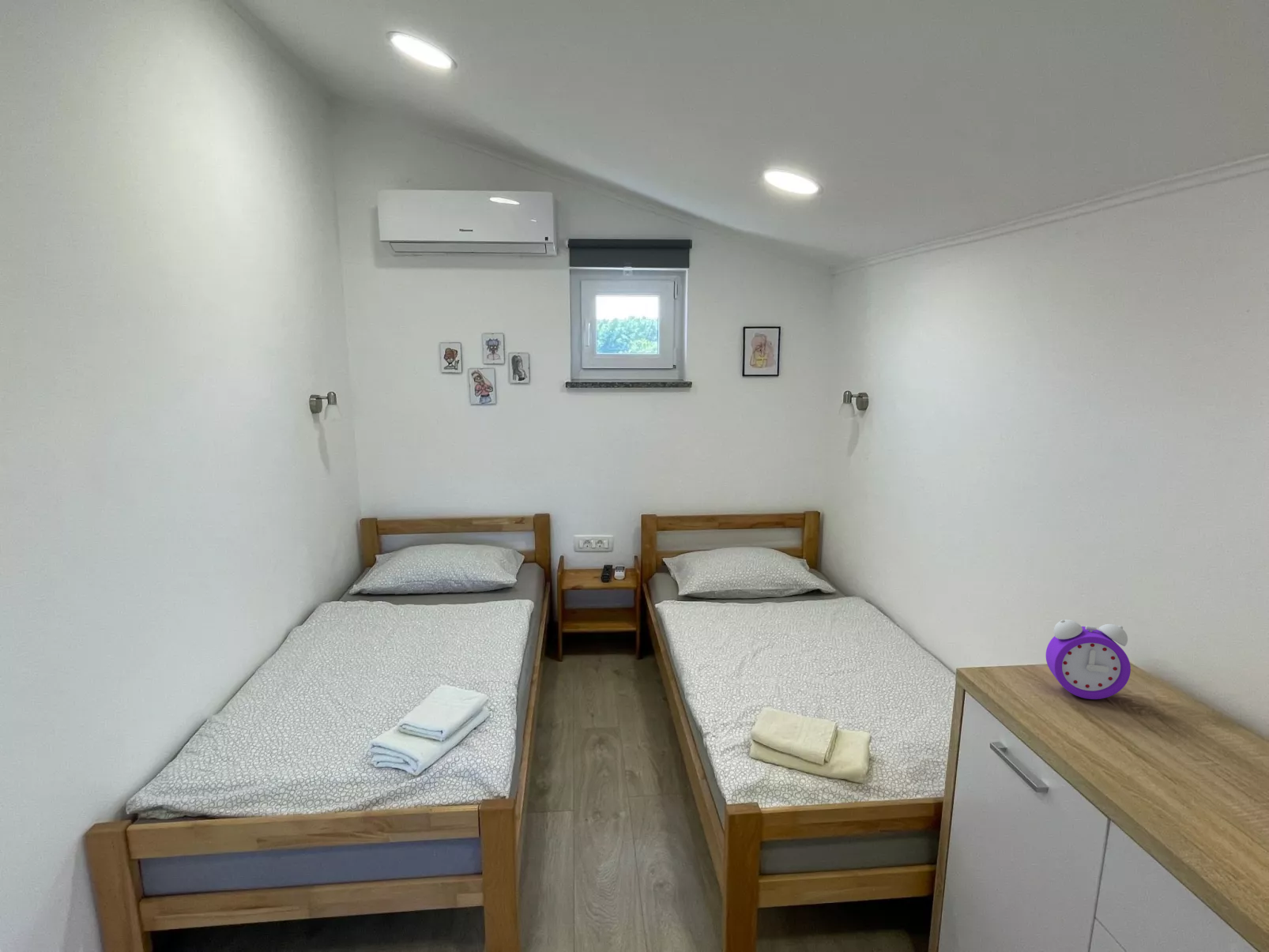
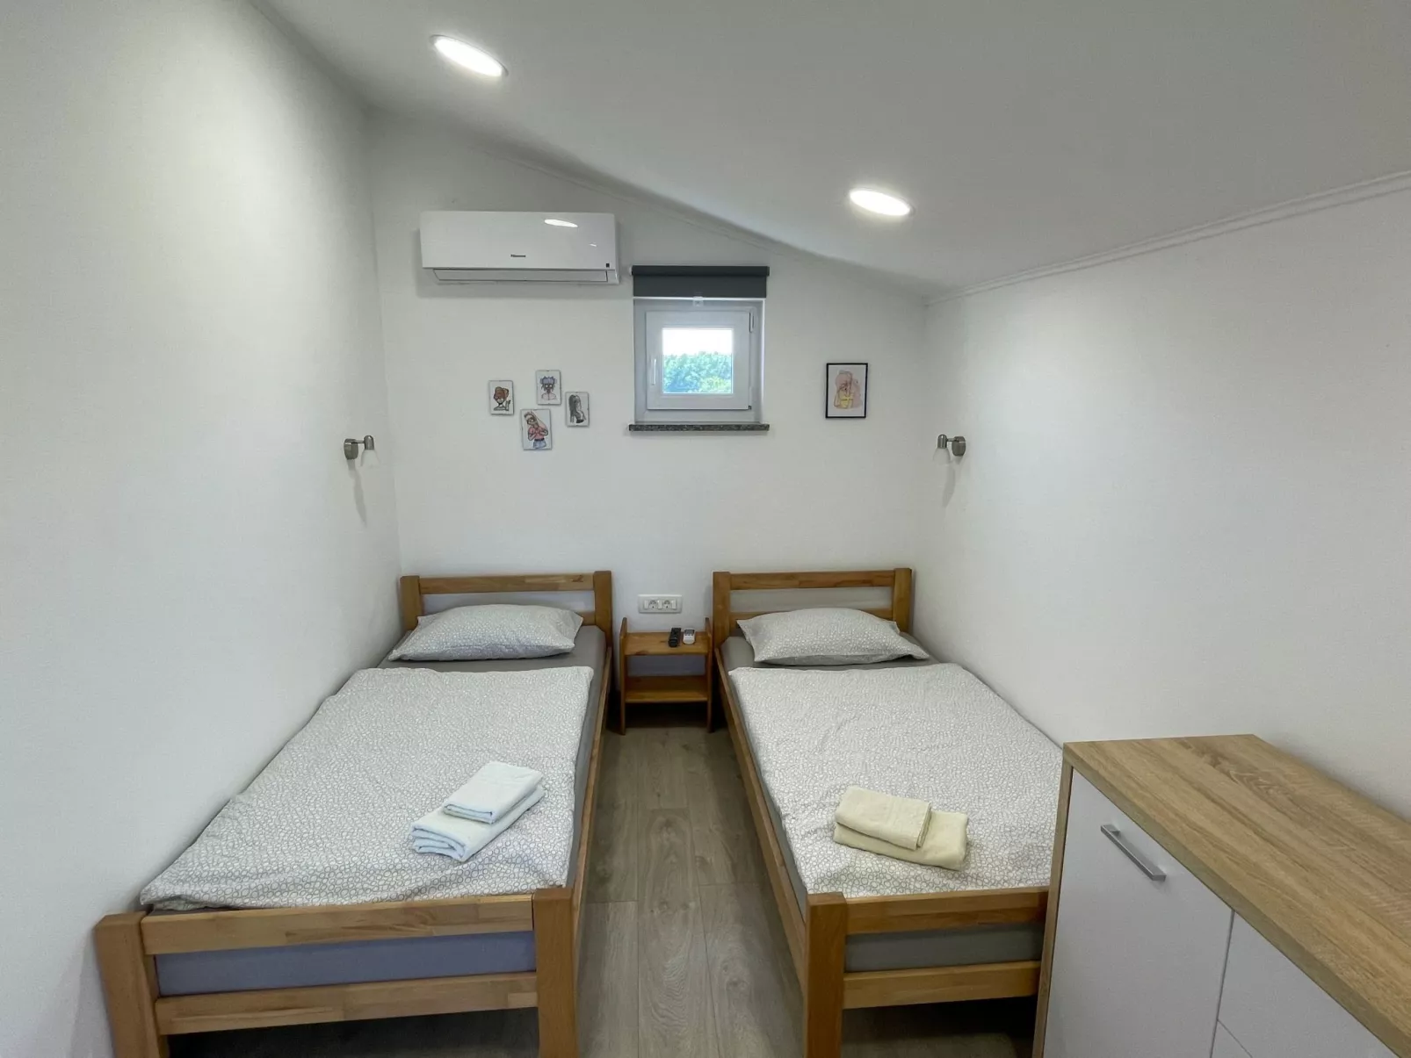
- alarm clock [1045,619,1132,700]
